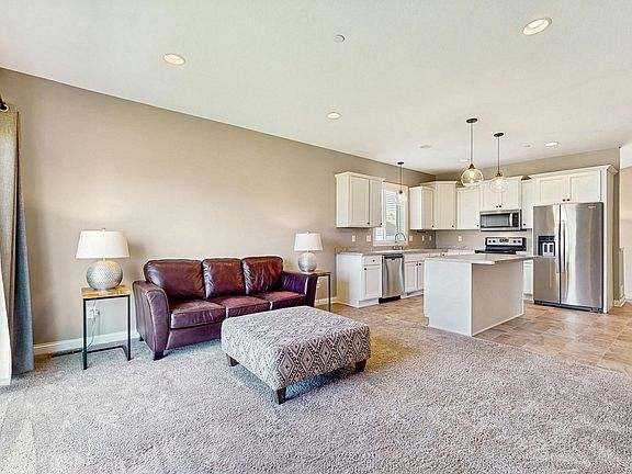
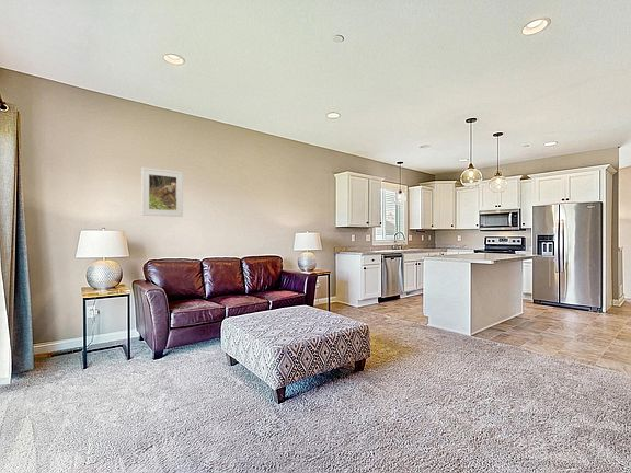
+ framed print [141,166,184,218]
